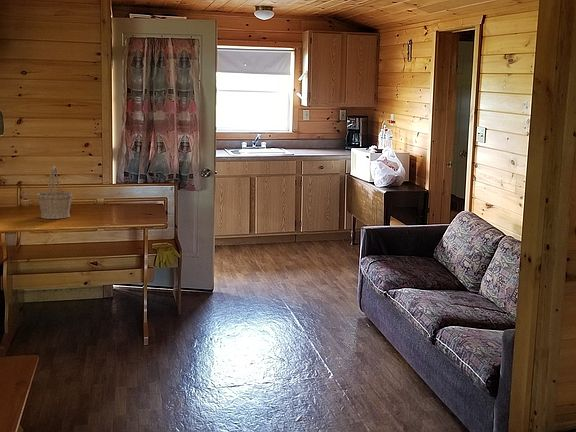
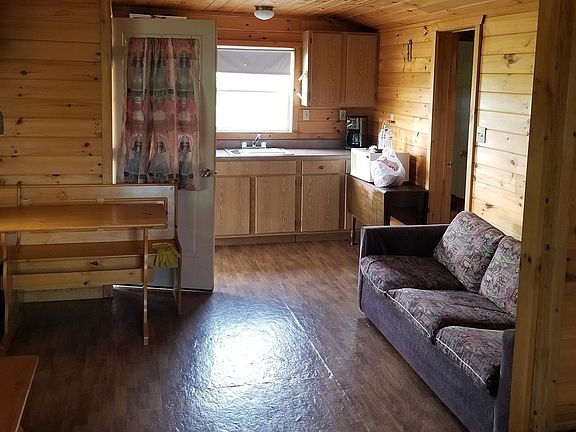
- basket [36,165,74,220]
